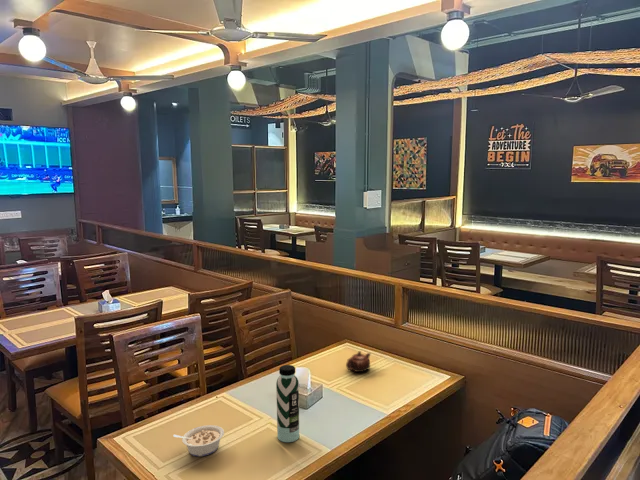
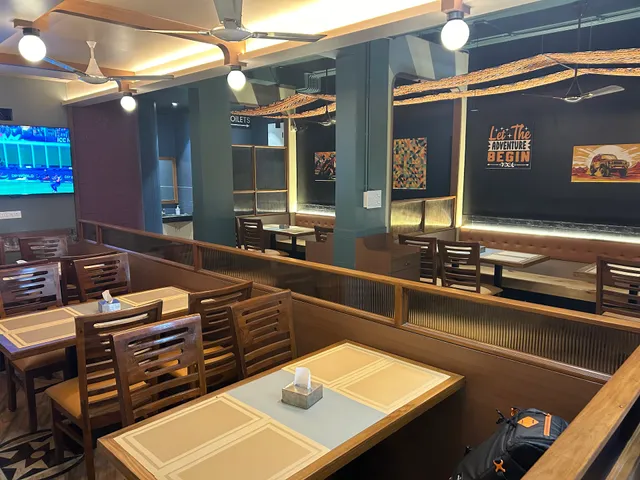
- water bottle [275,364,300,443]
- legume [172,424,225,457]
- teapot [345,350,372,373]
